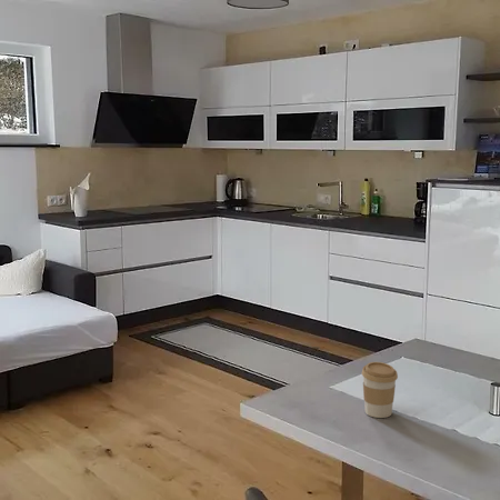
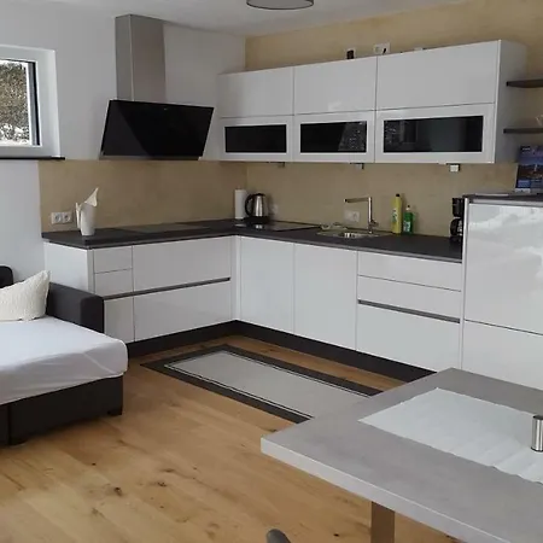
- coffee cup [361,361,399,419]
